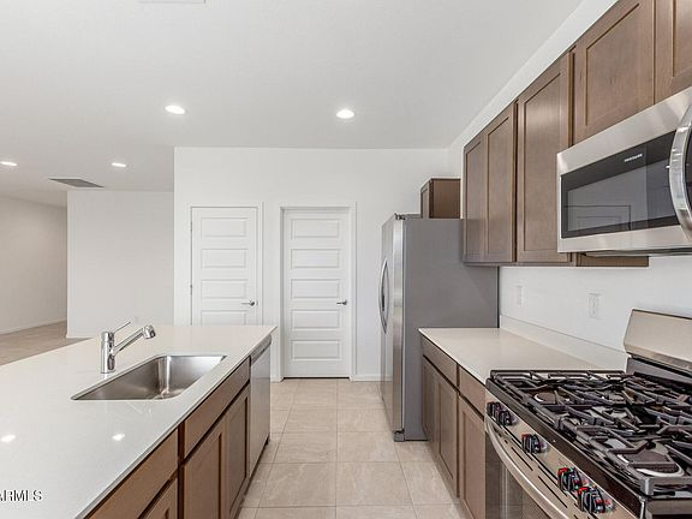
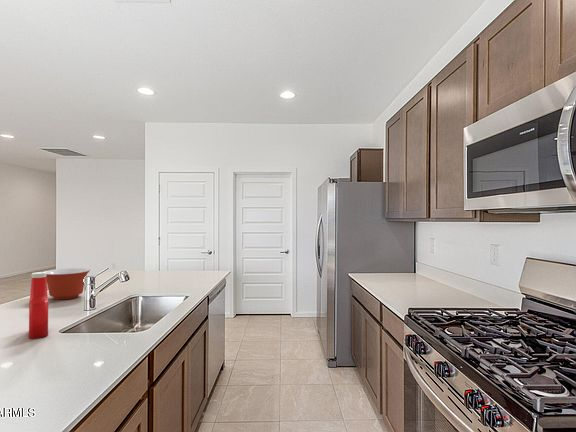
+ soap bottle [28,271,49,340]
+ mixing bowl [43,267,91,301]
